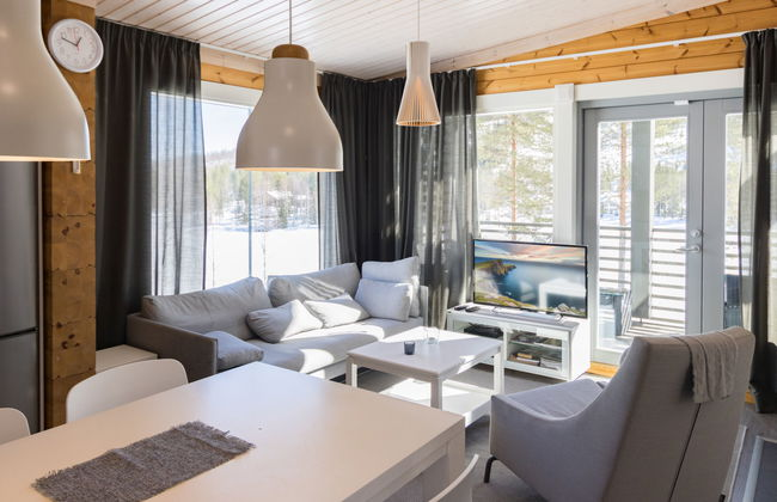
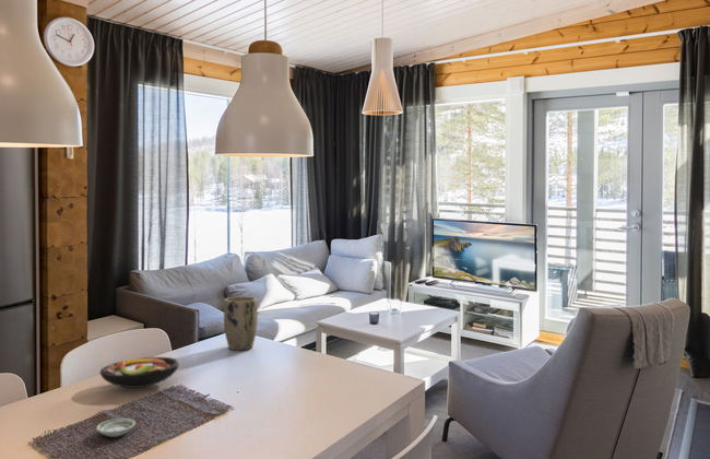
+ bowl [98,356,180,389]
+ plant pot [223,295,259,351]
+ saucer [95,417,137,438]
